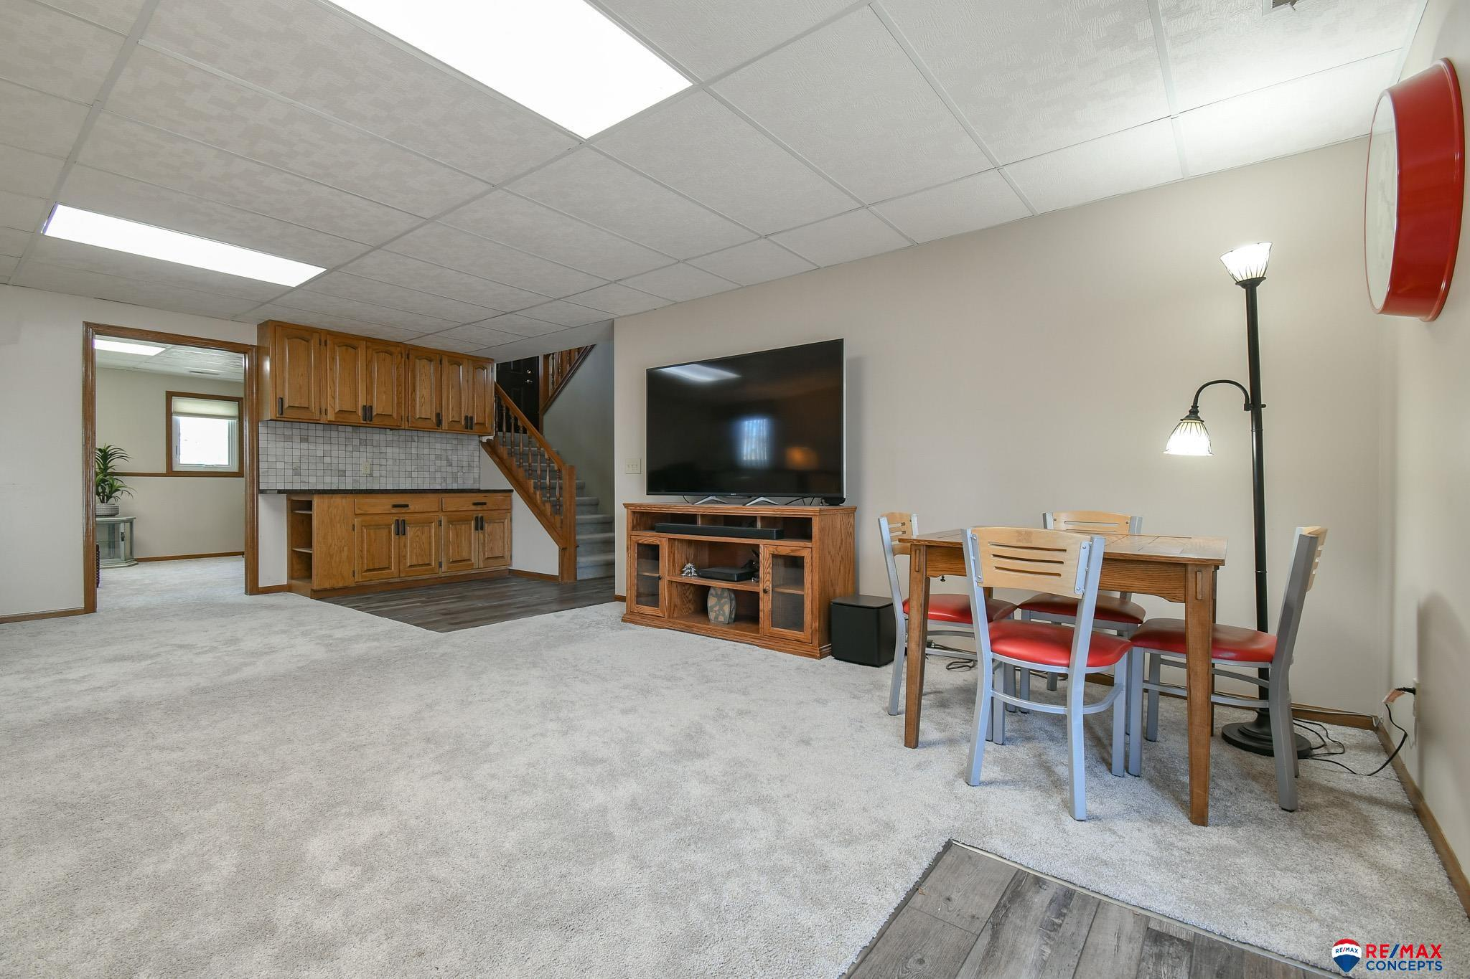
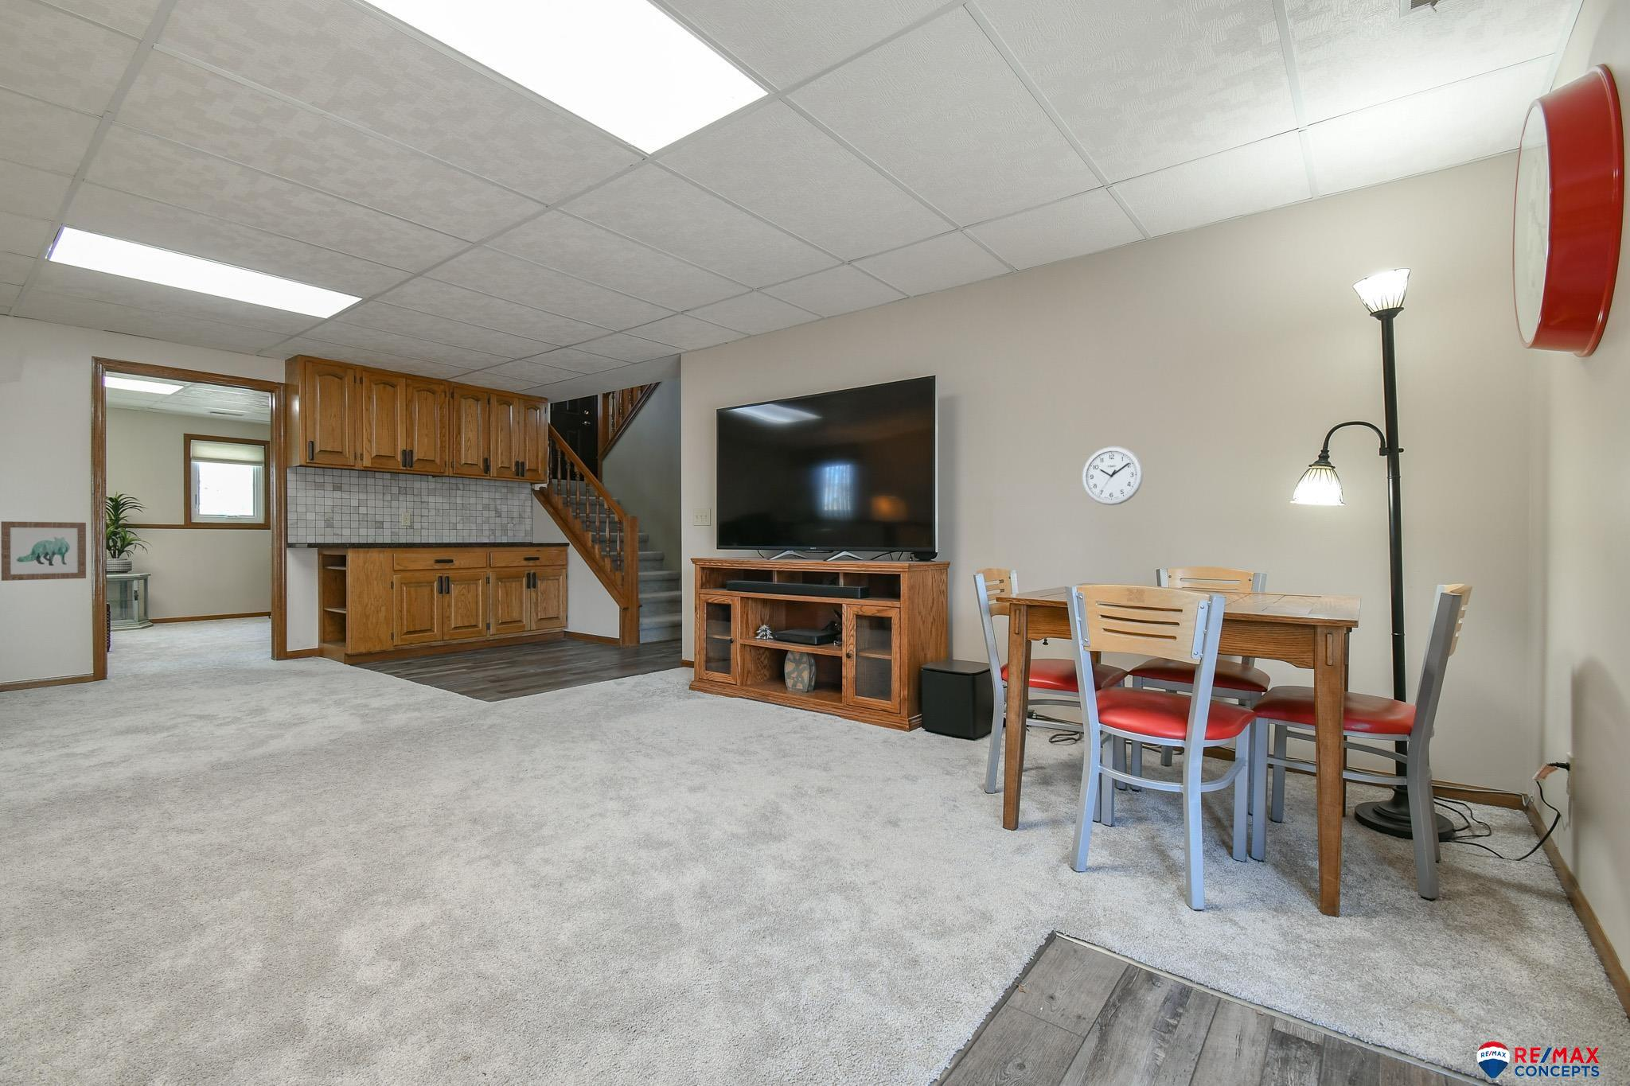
+ wall art [0,520,87,582]
+ wall clock [1081,446,1144,505]
